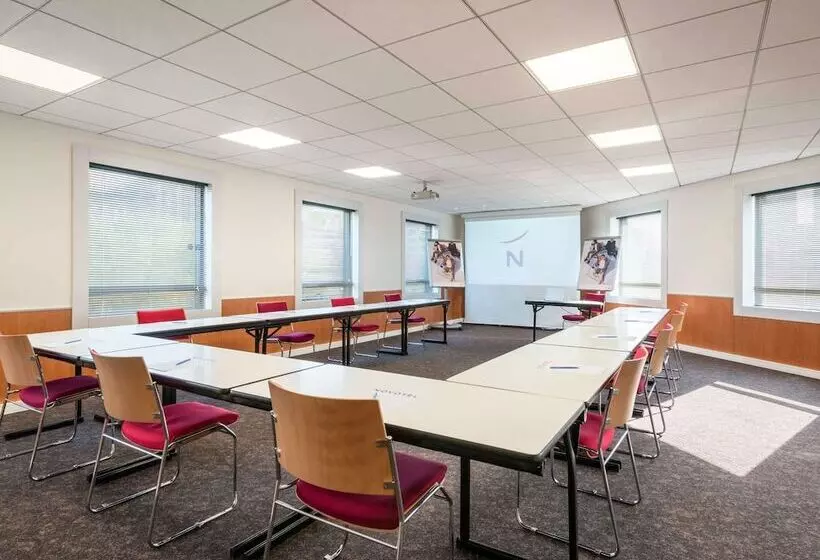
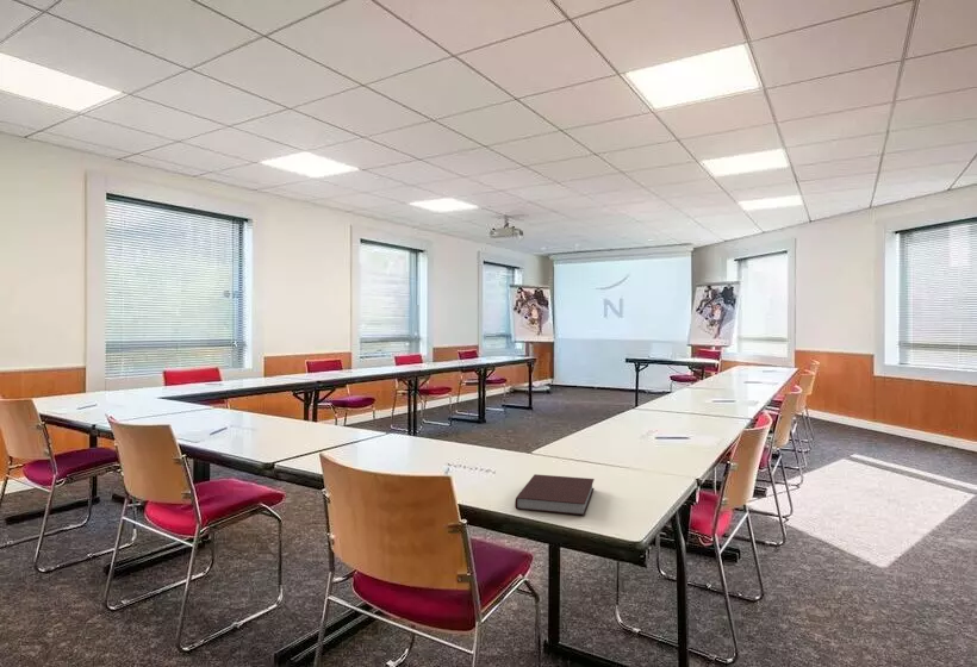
+ notebook [514,473,596,517]
